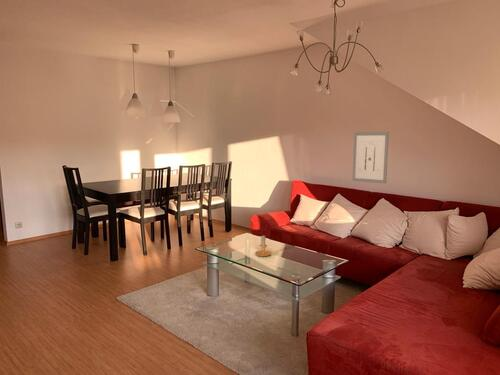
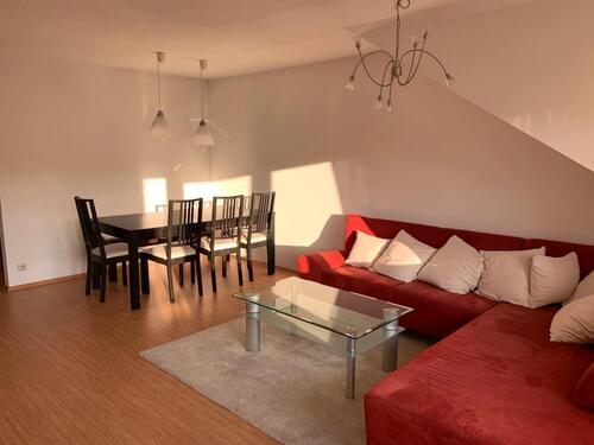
- wall art [352,131,390,185]
- candle [254,234,272,258]
